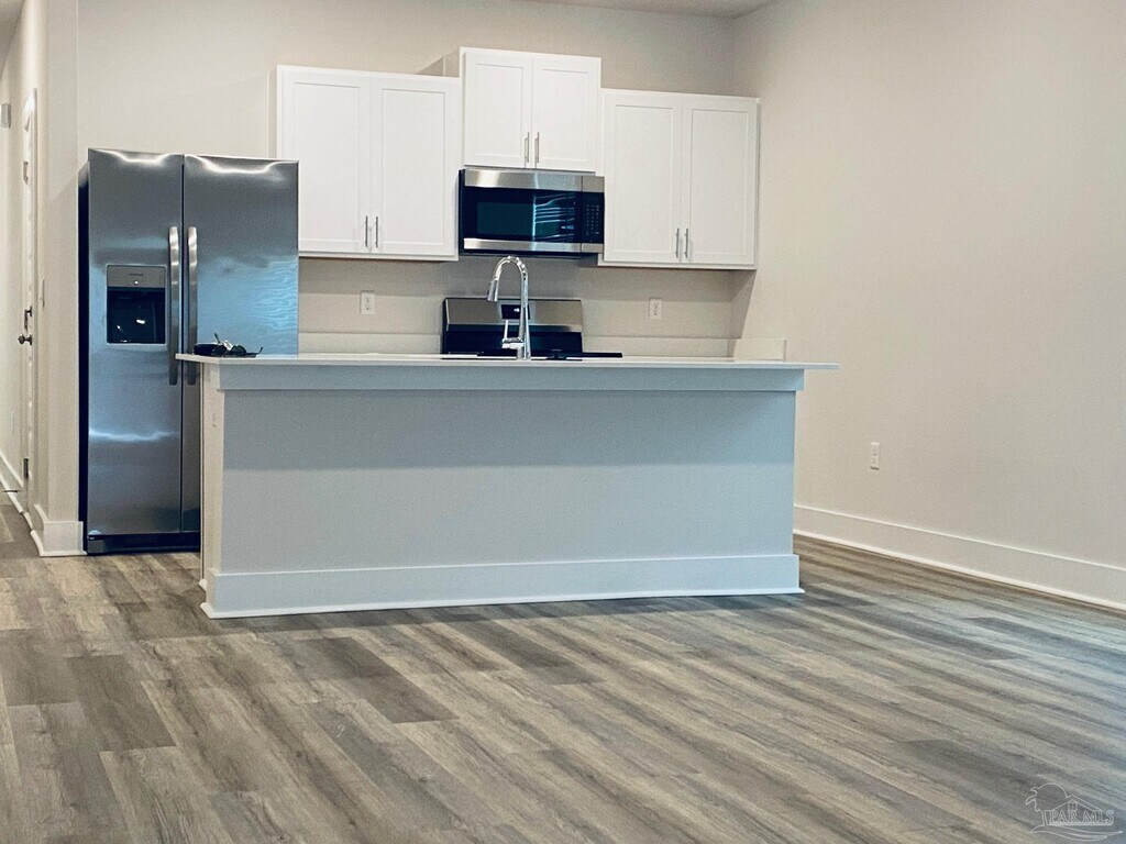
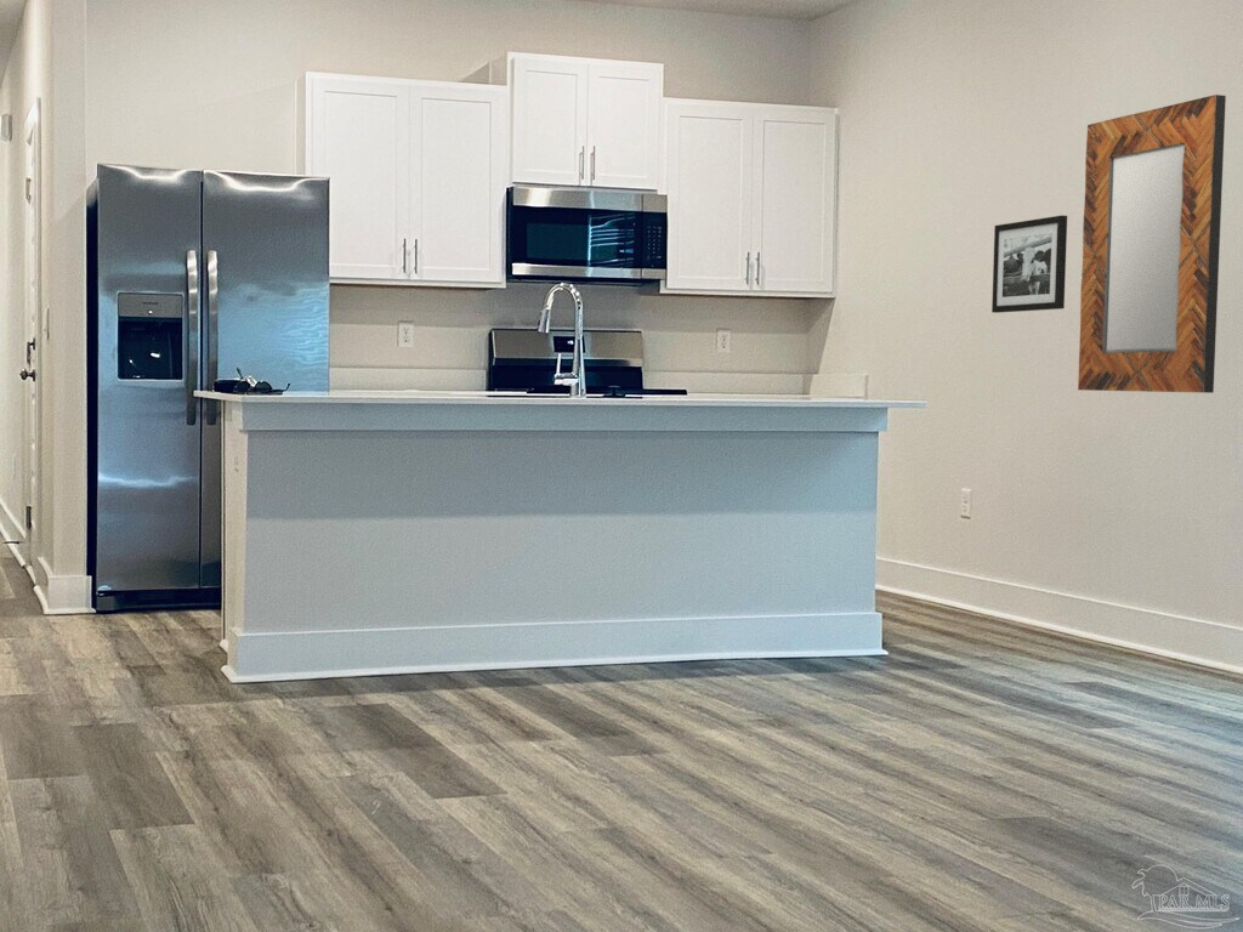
+ picture frame [991,215,1068,314]
+ home mirror [1077,93,1227,394]
